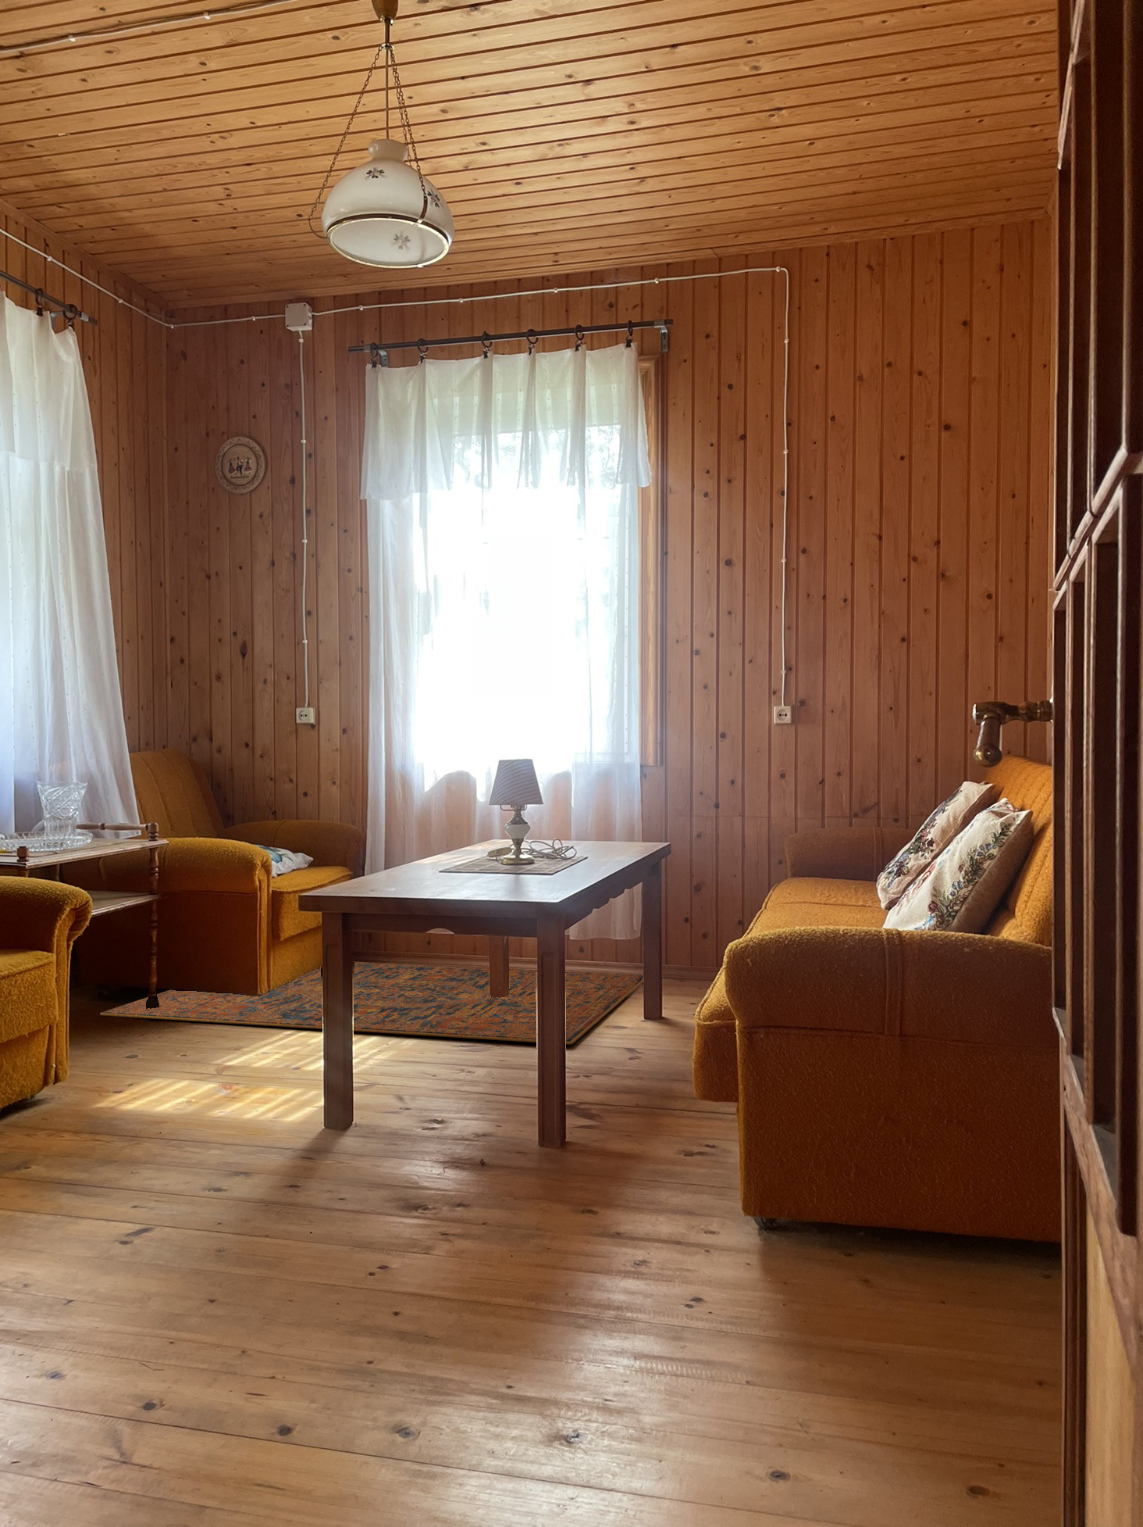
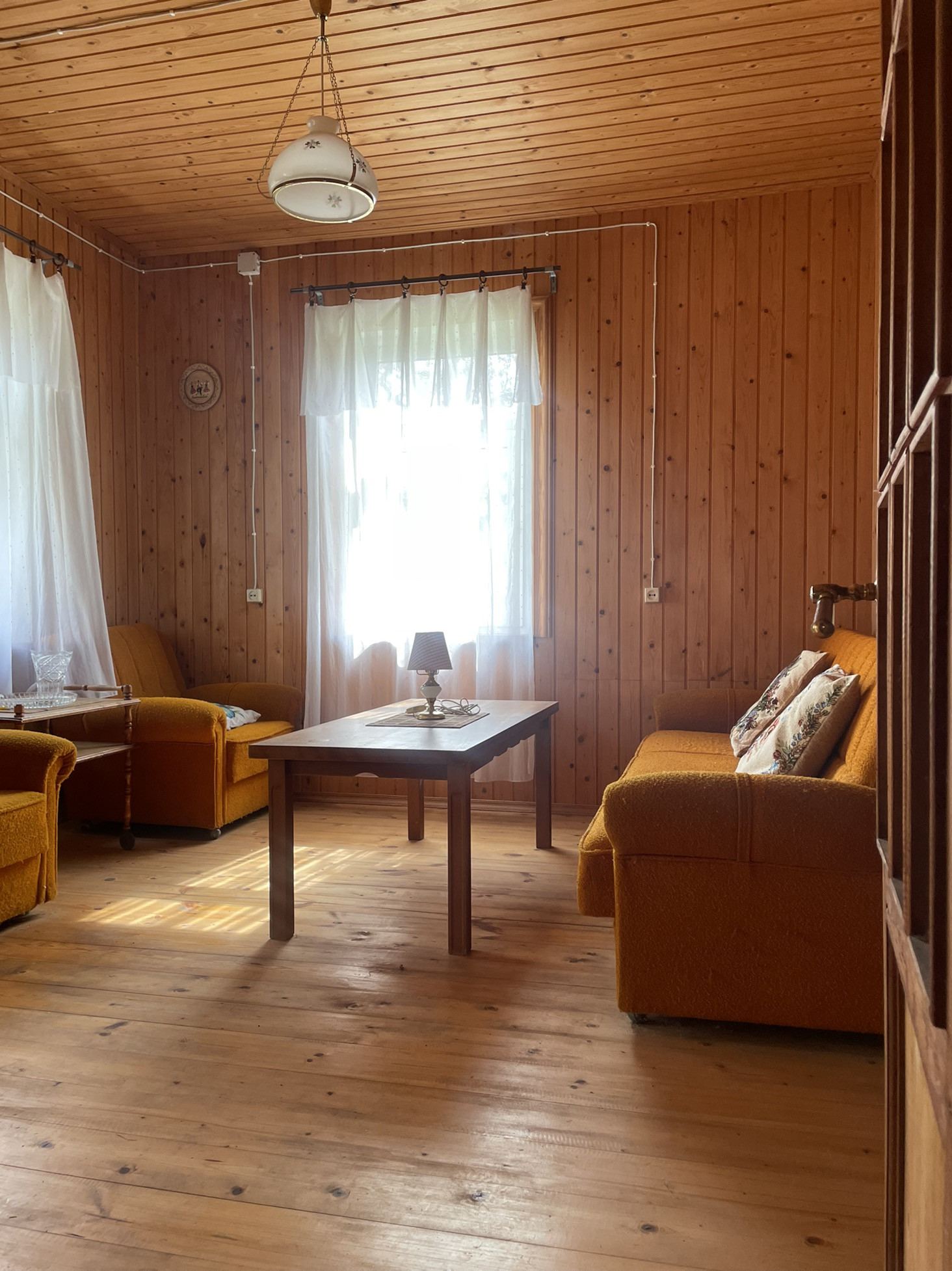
- rug [100,961,644,1045]
